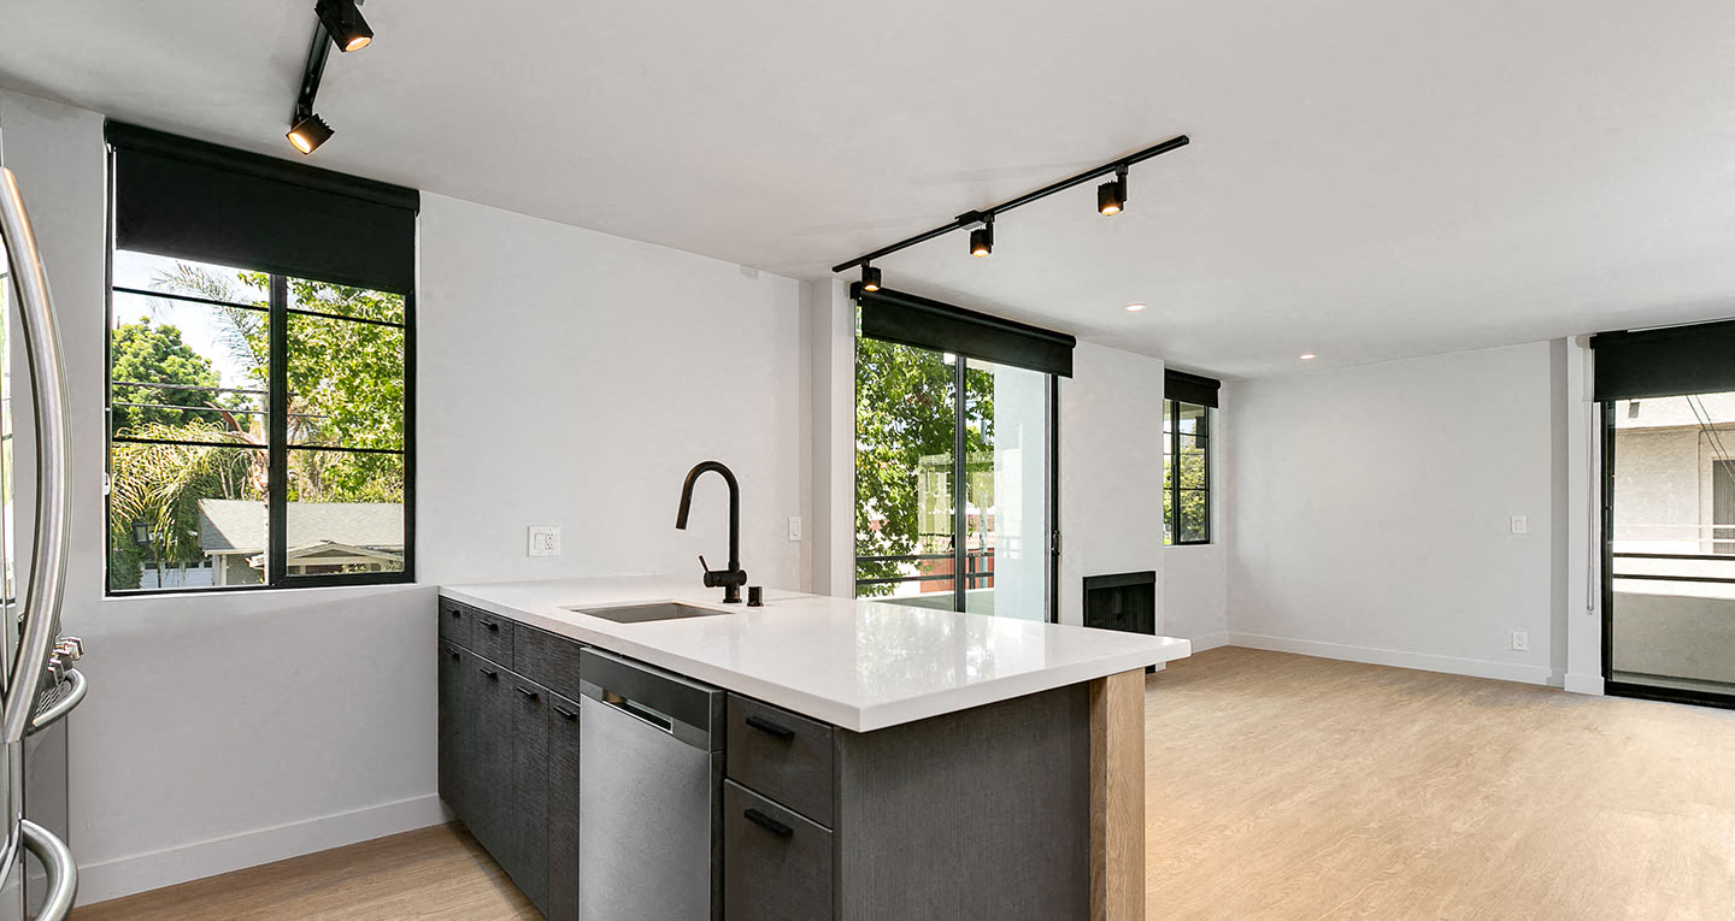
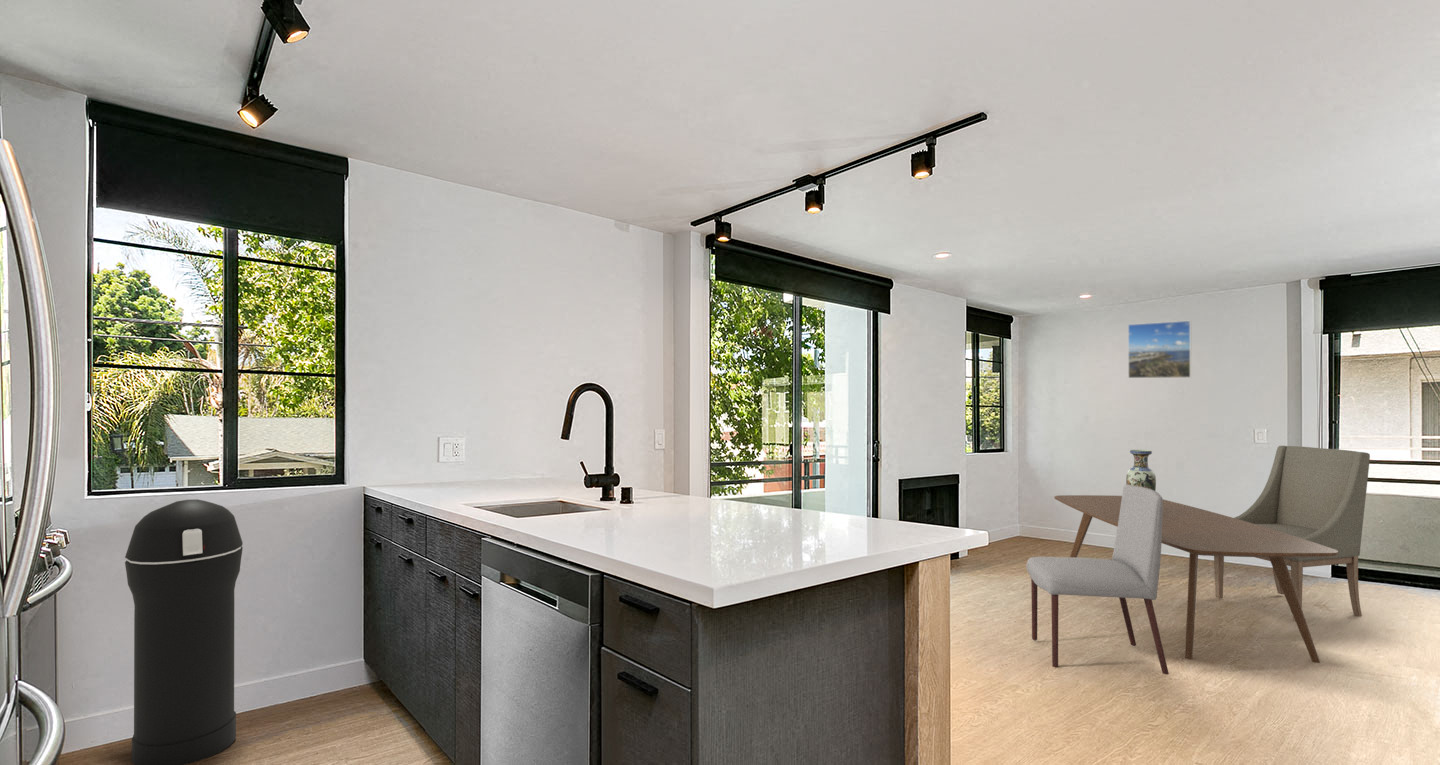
+ chair [1025,484,1170,675]
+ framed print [1127,320,1193,379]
+ trash can [124,498,244,765]
+ vase [1125,449,1157,491]
+ dining table [1053,494,1338,664]
+ chair [1213,445,1371,622]
